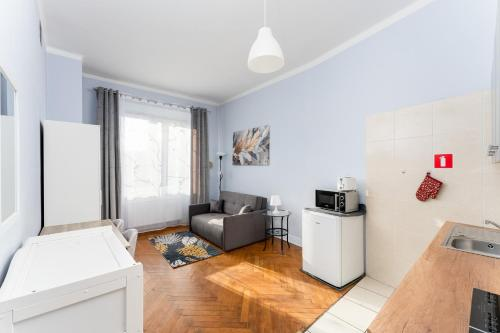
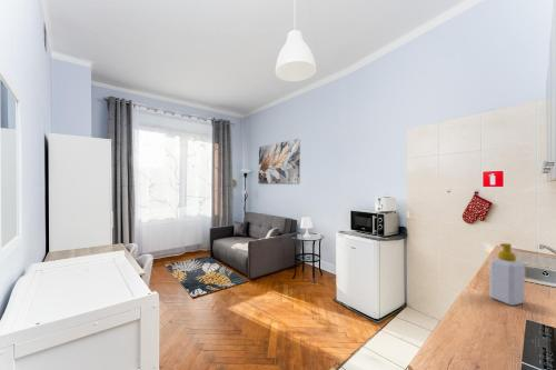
+ soap bottle [489,242,525,307]
